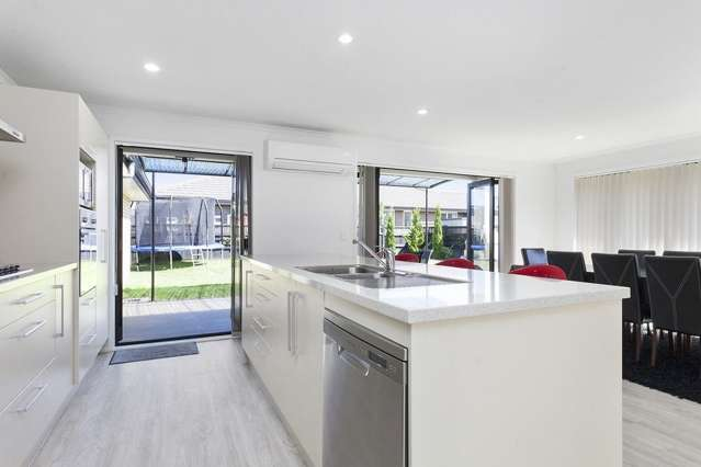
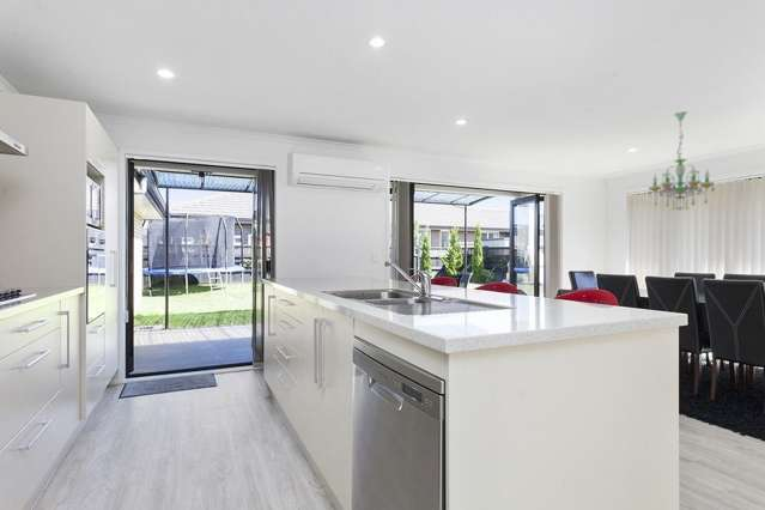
+ chandelier [646,110,716,212]
